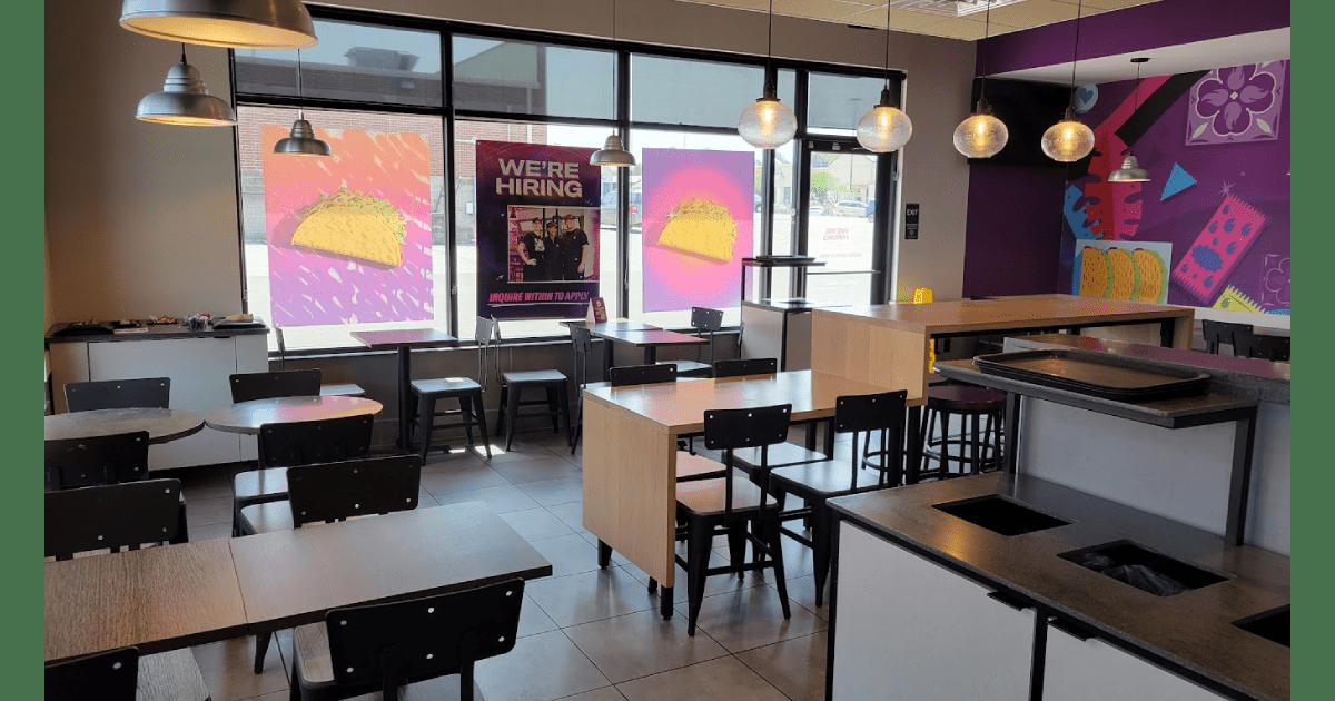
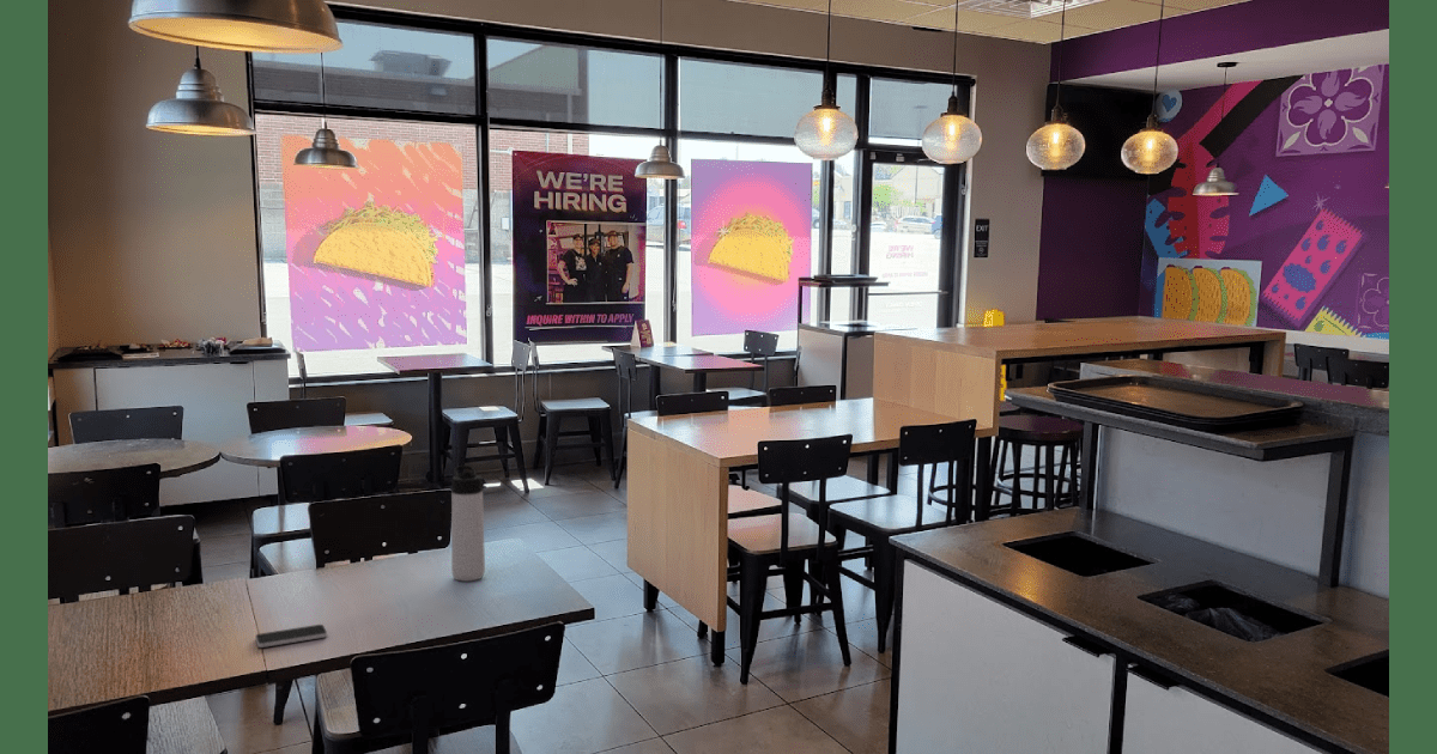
+ smartphone [254,624,328,649]
+ thermos bottle [450,464,486,582]
